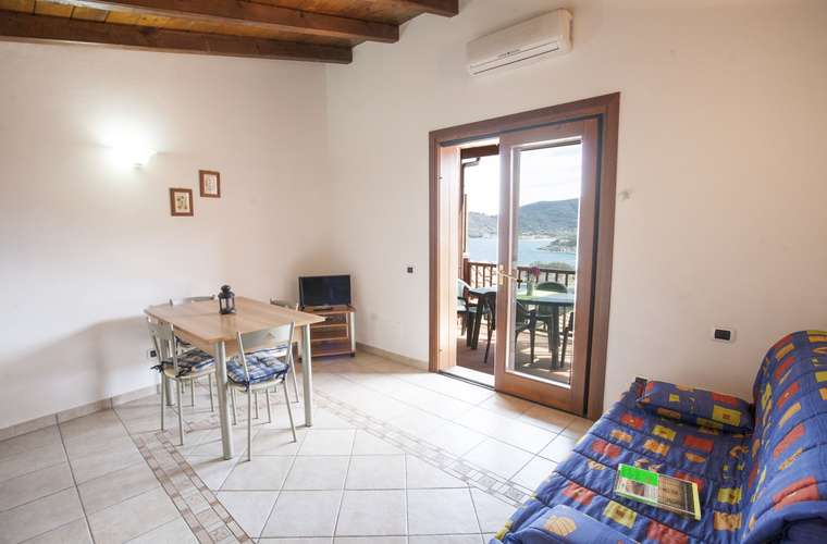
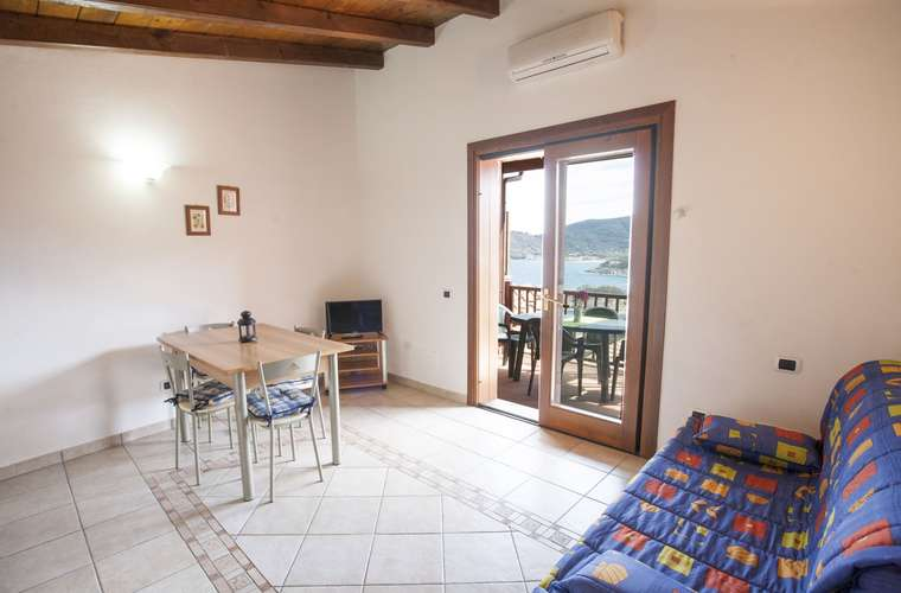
- magazine [613,462,702,521]
